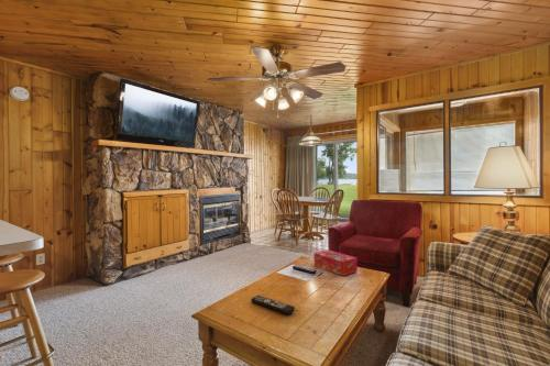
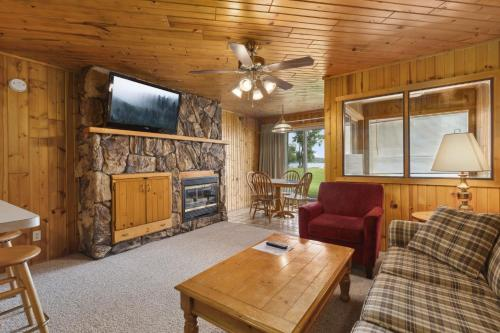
- tissue box [312,248,359,277]
- remote control [250,295,296,315]
